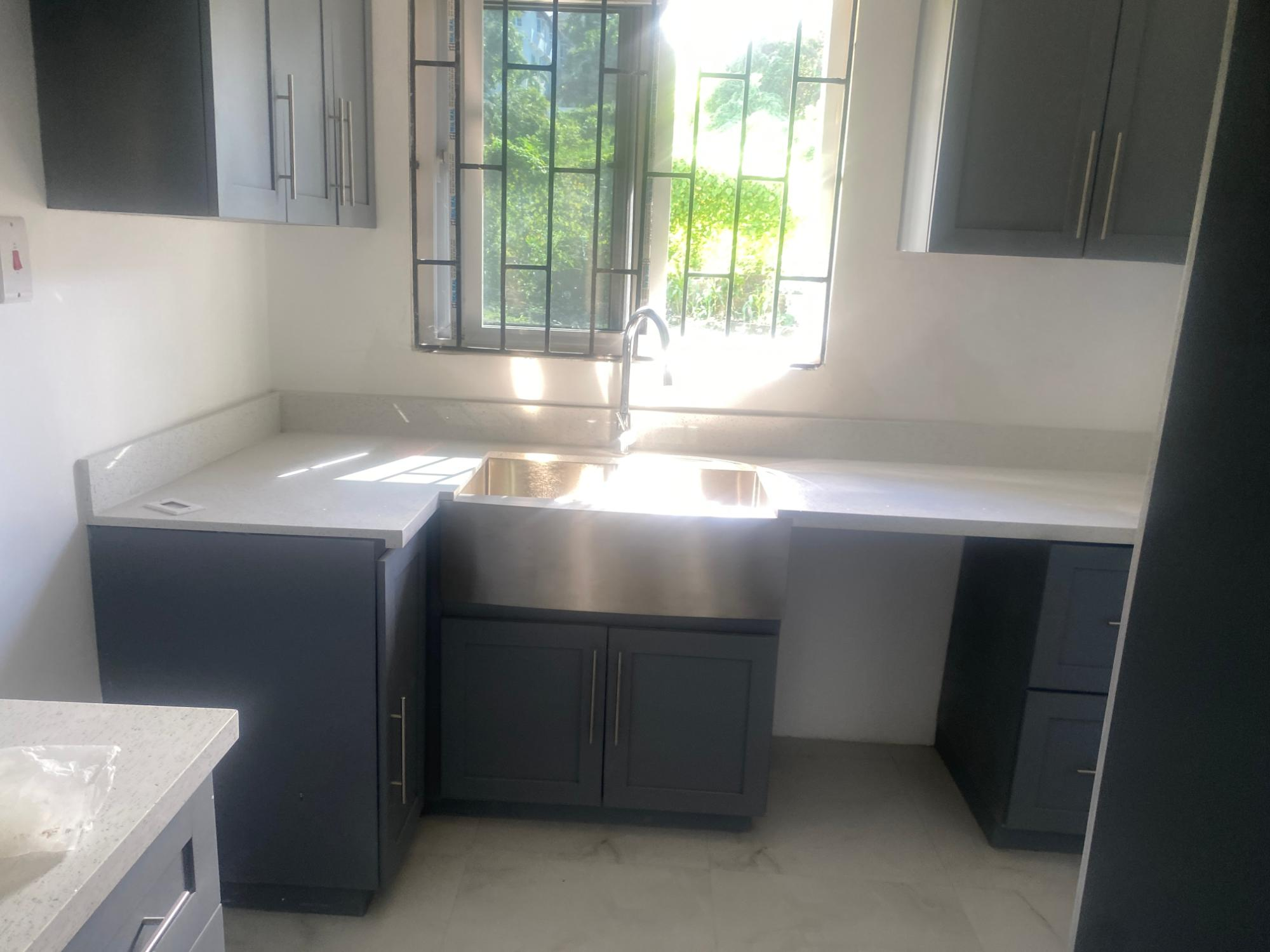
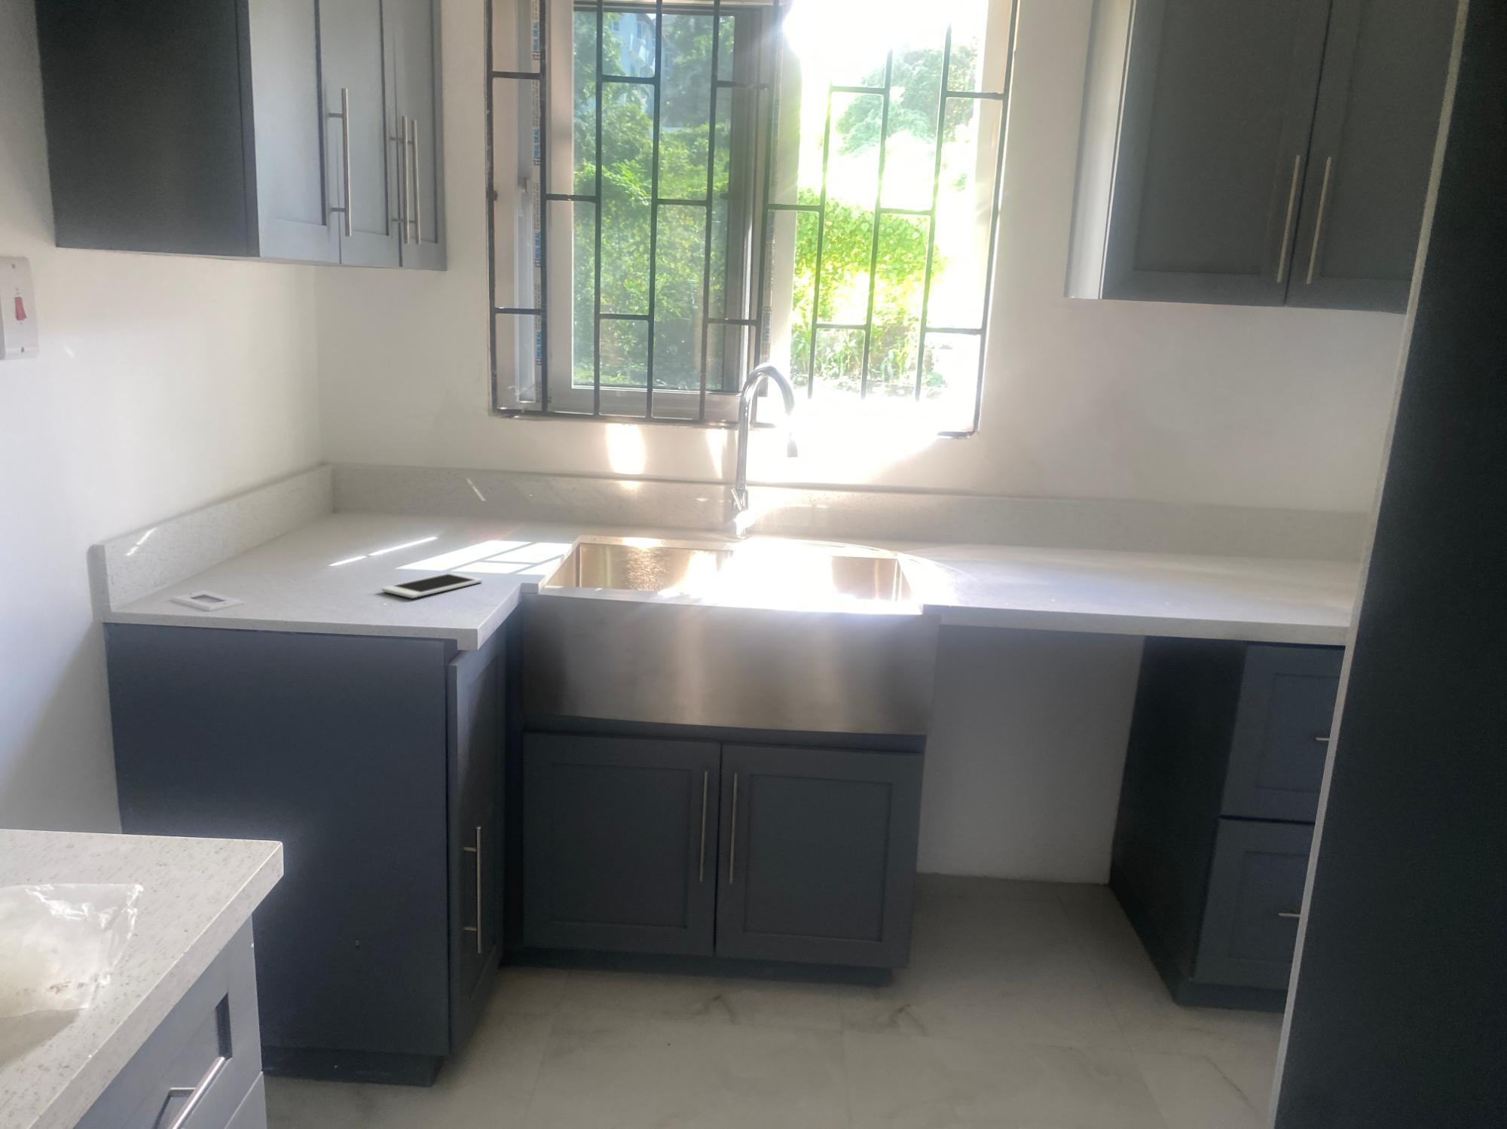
+ cell phone [381,572,483,599]
